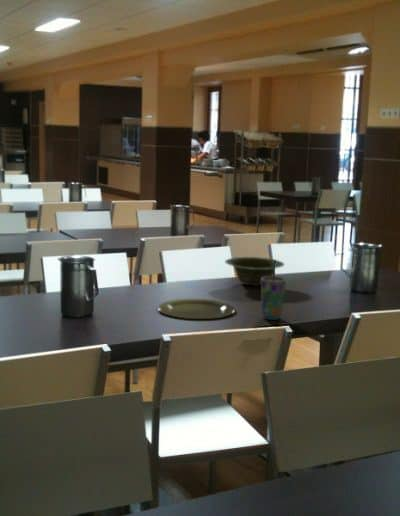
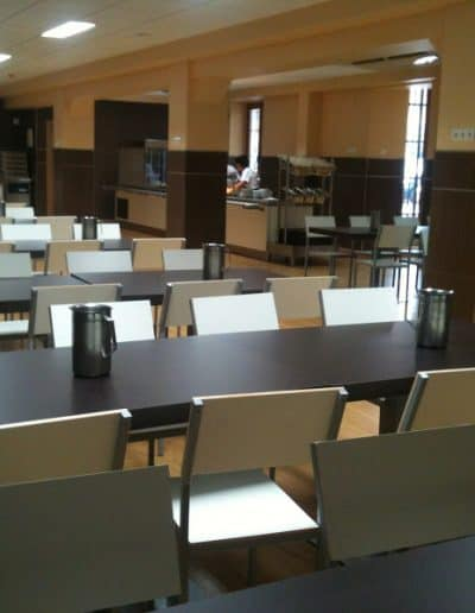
- dish [224,256,286,287]
- cup [260,258,287,321]
- plate [157,298,236,320]
